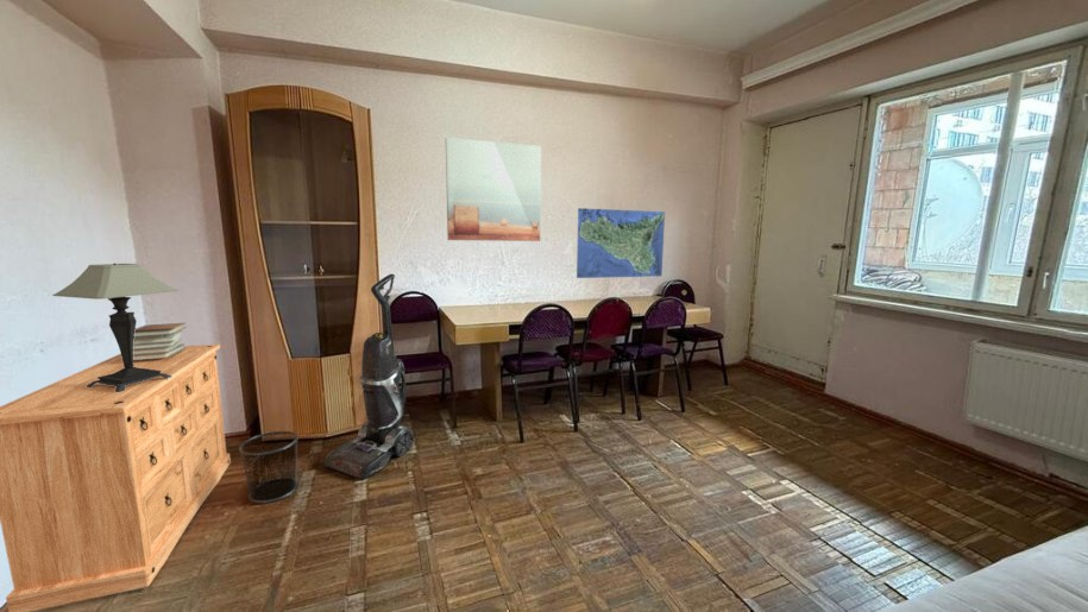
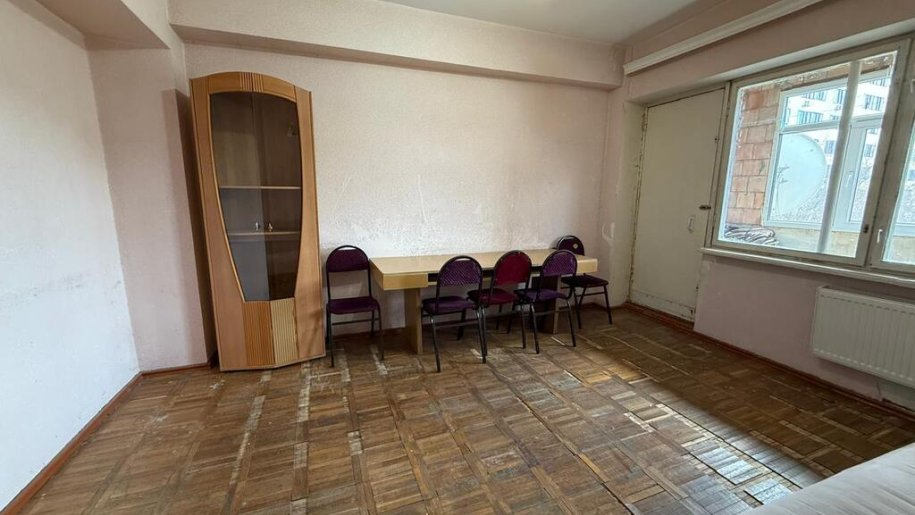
- vacuum cleaner [323,273,415,480]
- book stack [133,322,187,360]
- table lamp [51,263,180,392]
- map [576,207,666,279]
- waste bin [238,430,300,504]
- dresser [0,343,232,612]
- wall art [445,137,542,242]
